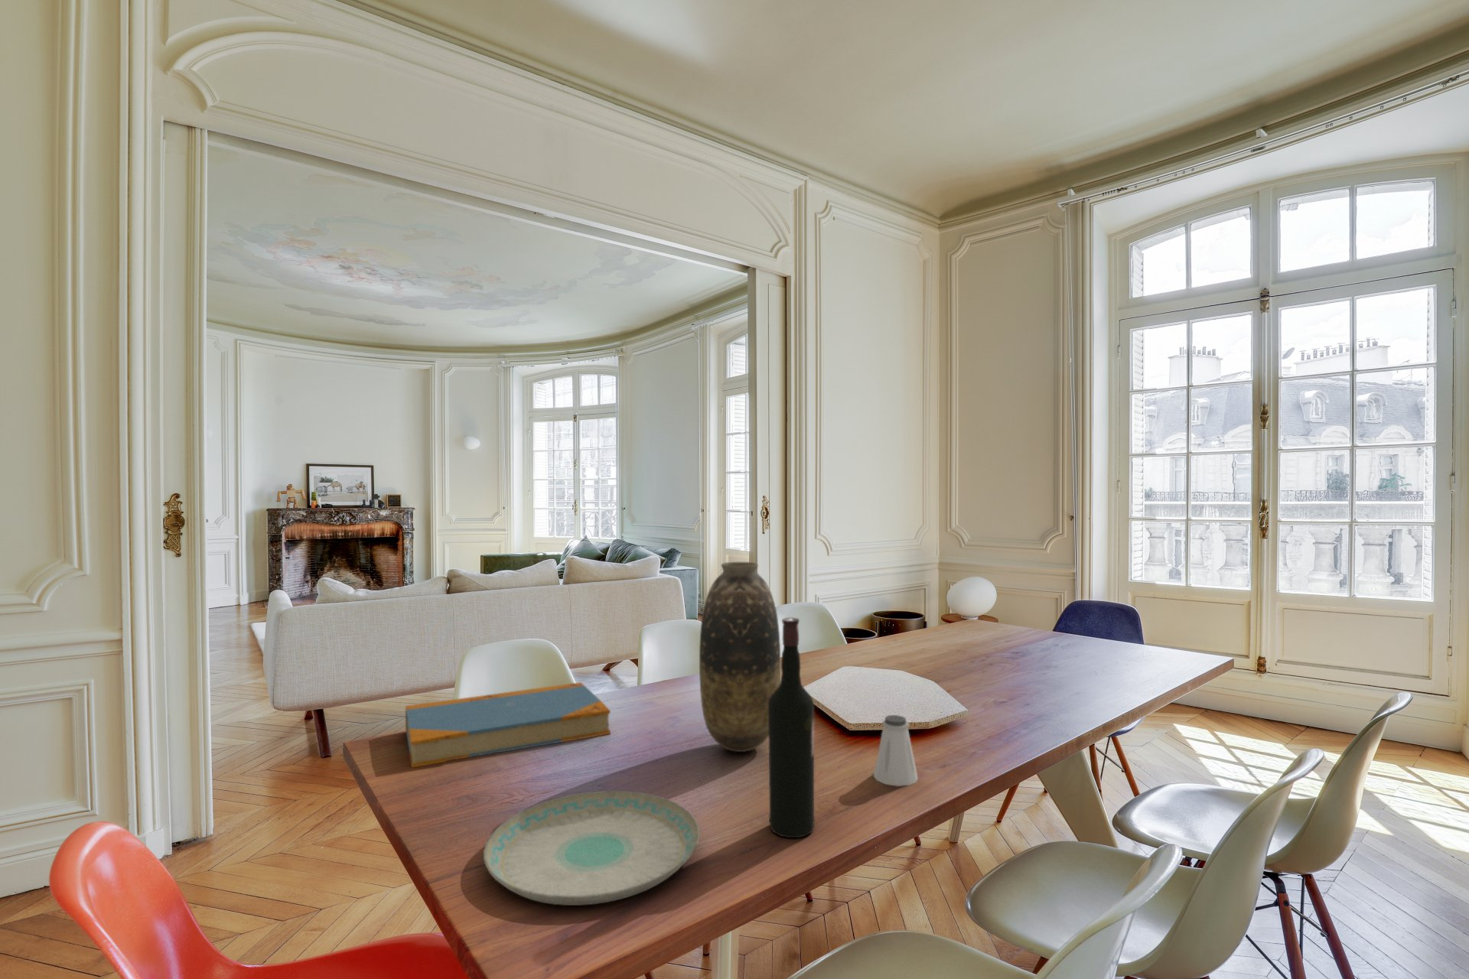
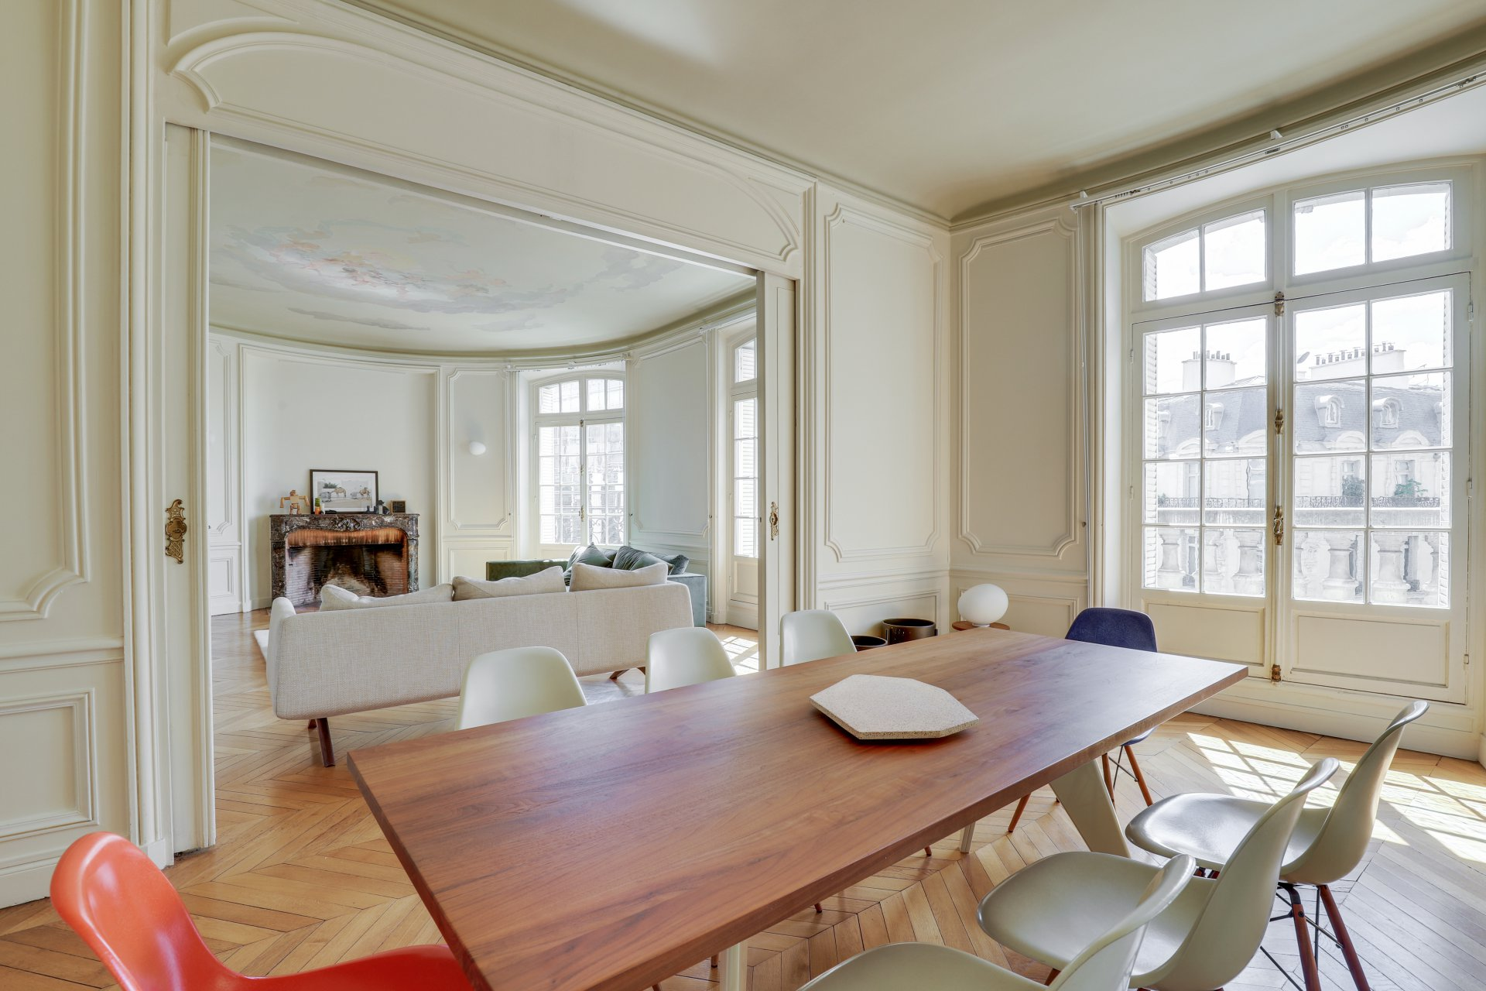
- book [404,682,611,768]
- saltshaker [873,715,919,787]
- plate [483,790,701,907]
- wine bottle [768,616,815,838]
- vase [698,562,781,753]
